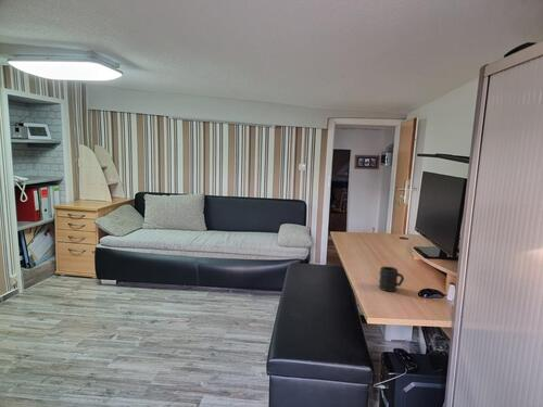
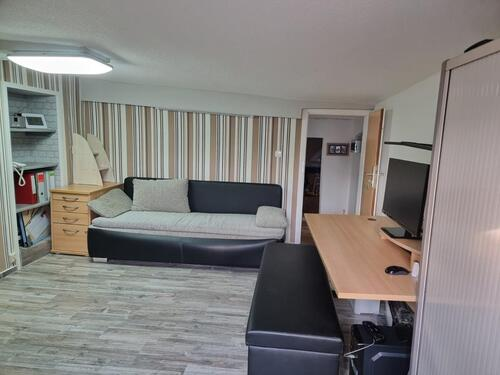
- mug [378,265,405,293]
